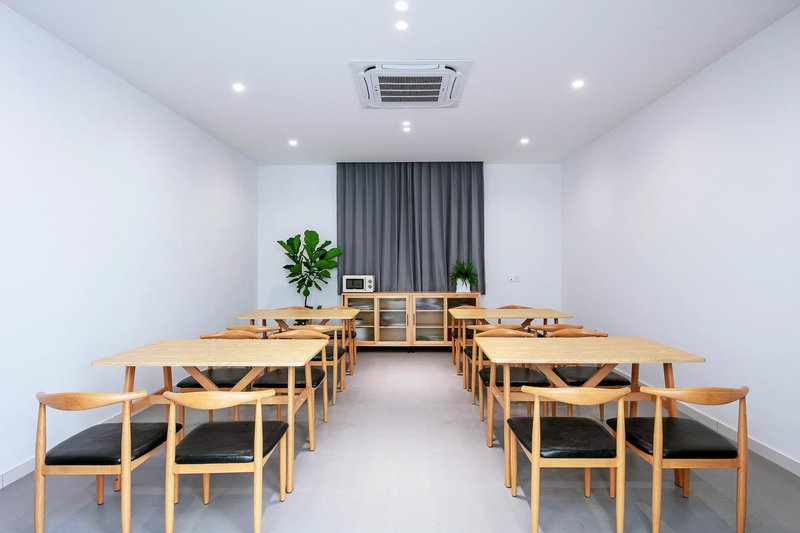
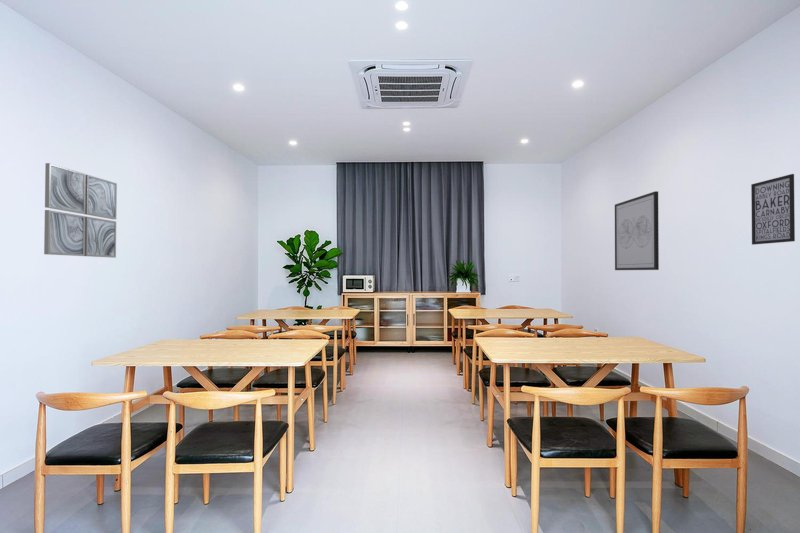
+ wall art [614,190,660,271]
+ wall art [750,173,796,246]
+ wall art [43,162,118,259]
